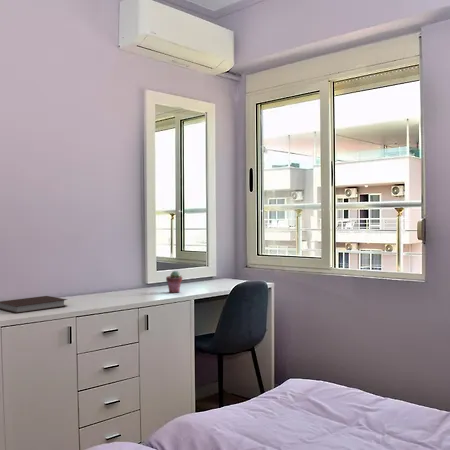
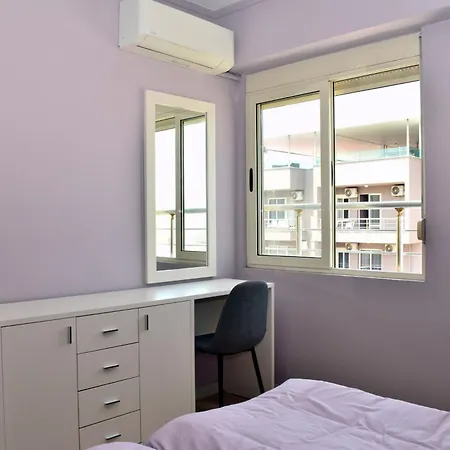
- potted succulent [165,270,183,294]
- notebook [0,295,68,314]
